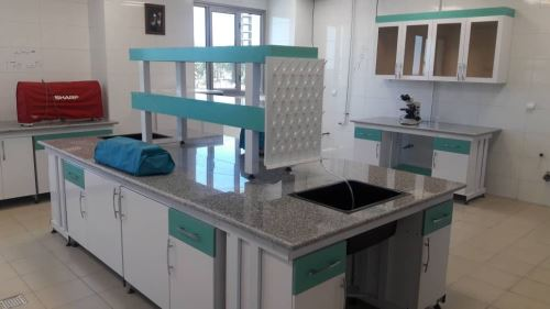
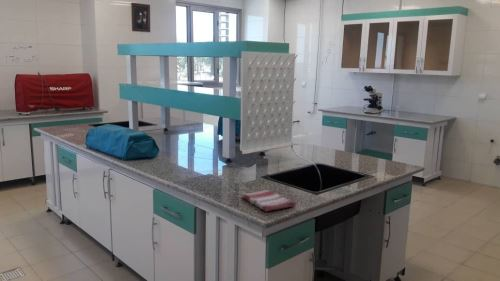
+ dish towel [240,189,297,213]
